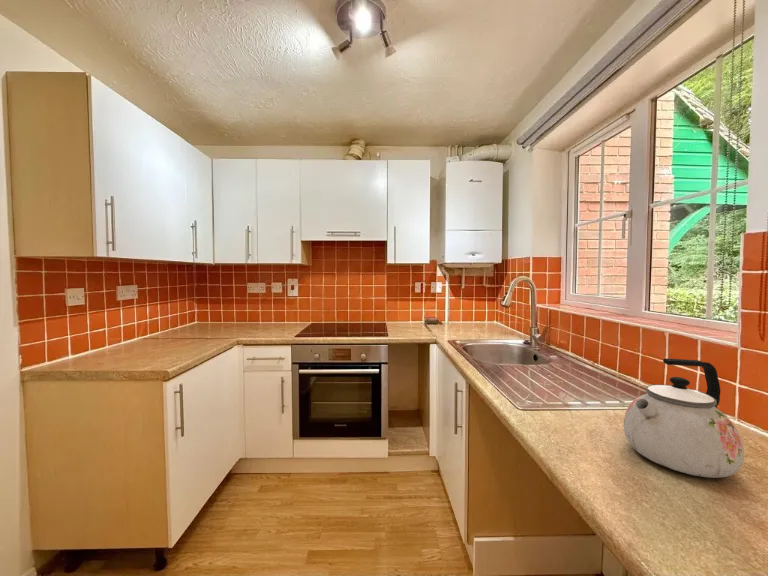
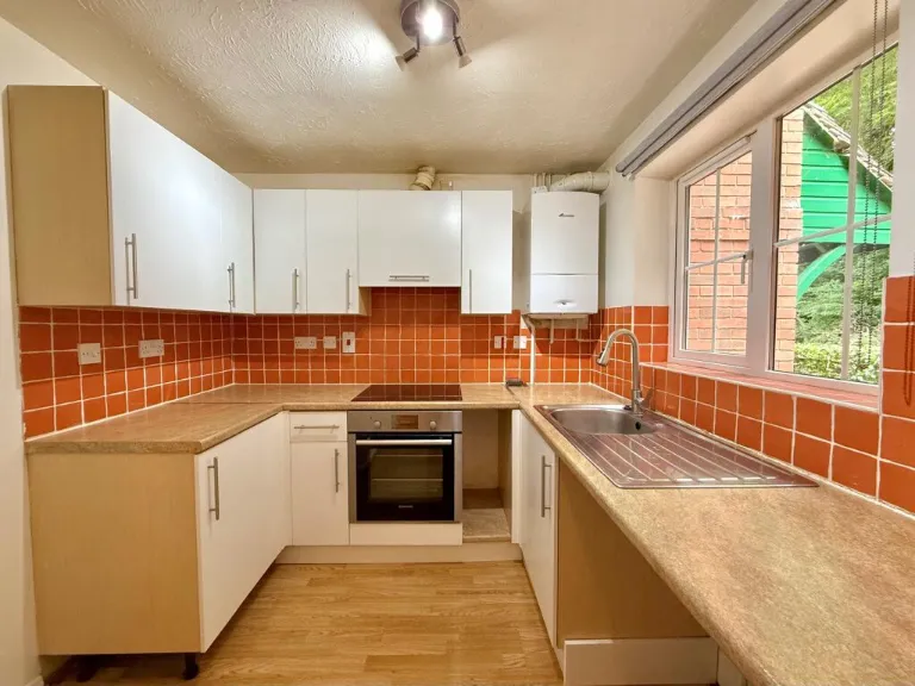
- kettle [623,358,745,479]
